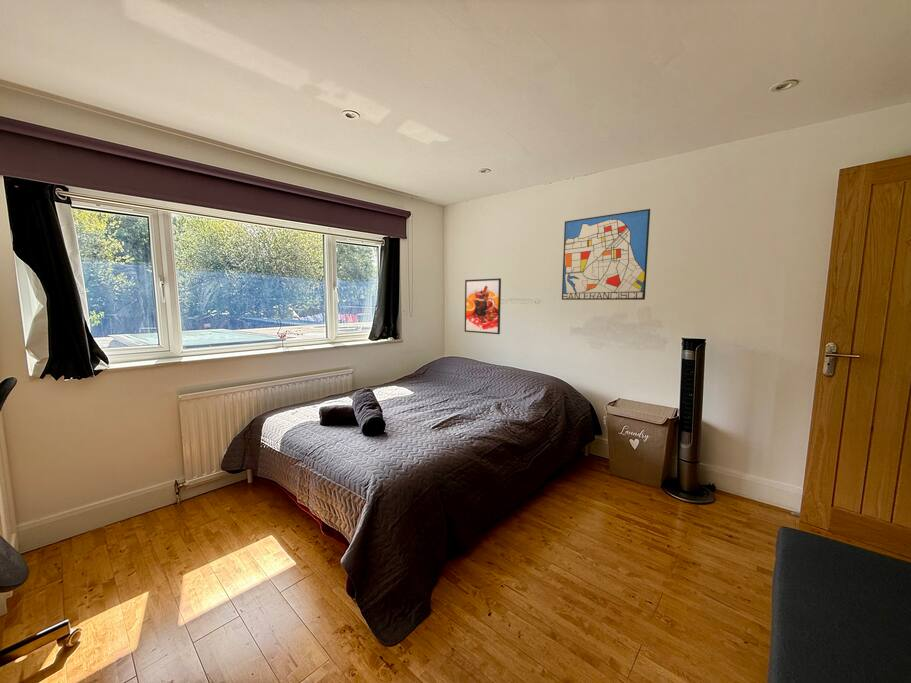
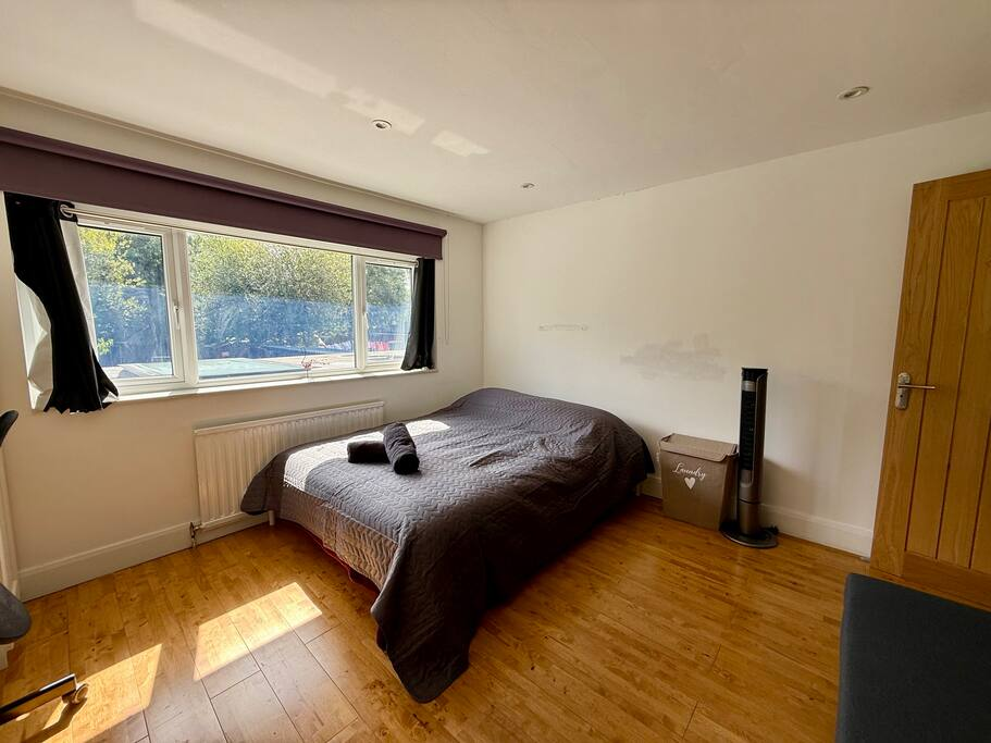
- wall art [561,208,651,301]
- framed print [464,277,502,335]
